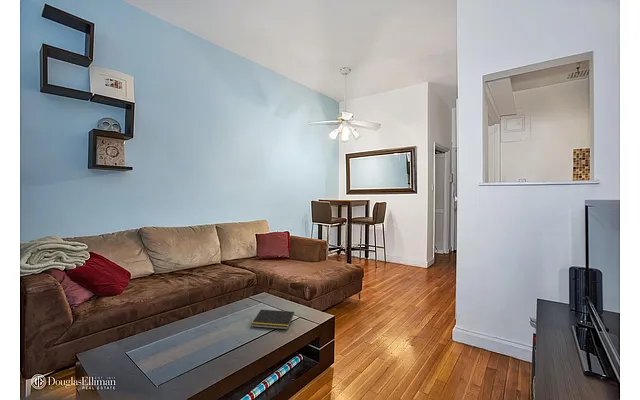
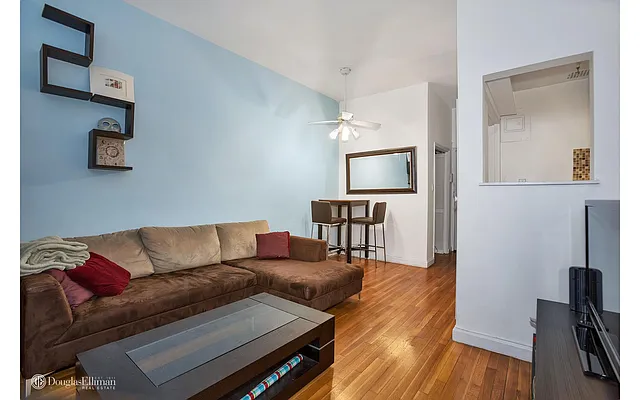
- notepad [250,309,295,330]
